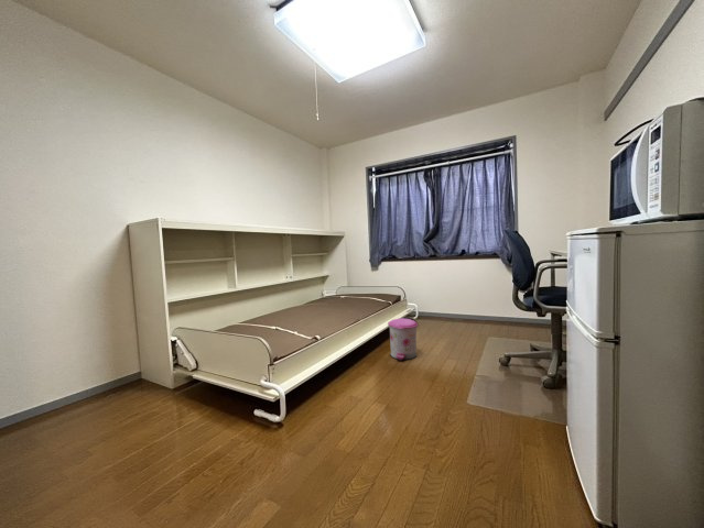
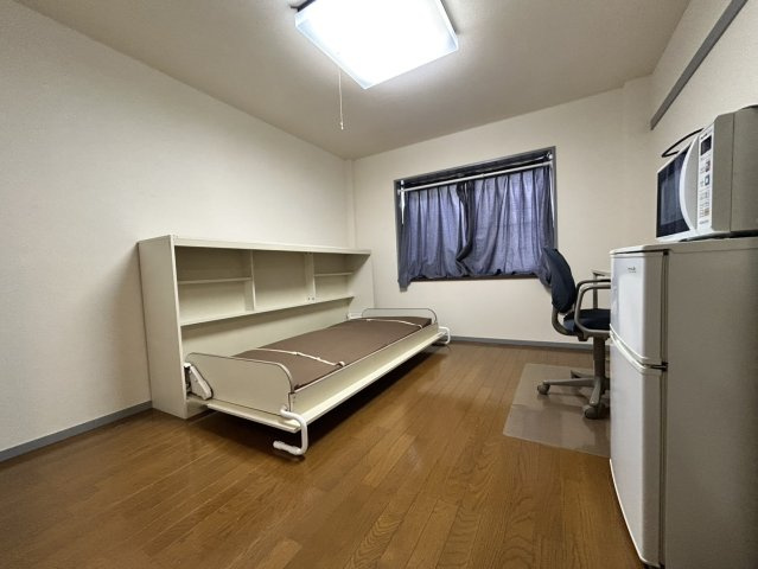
- trash can [387,317,419,362]
